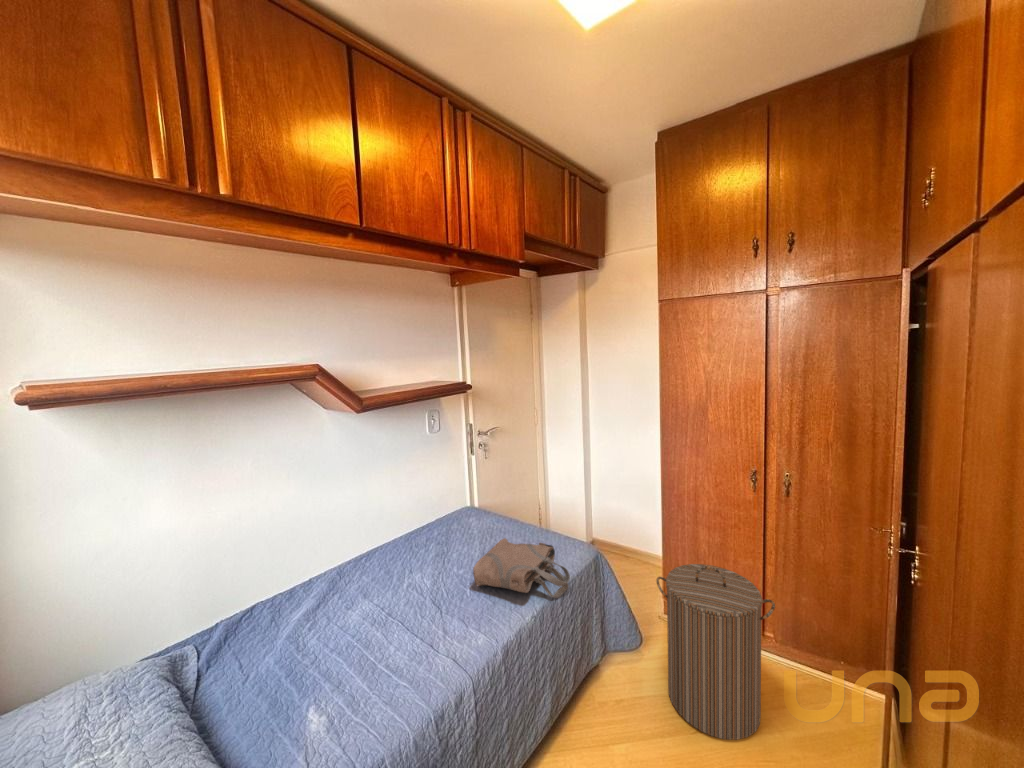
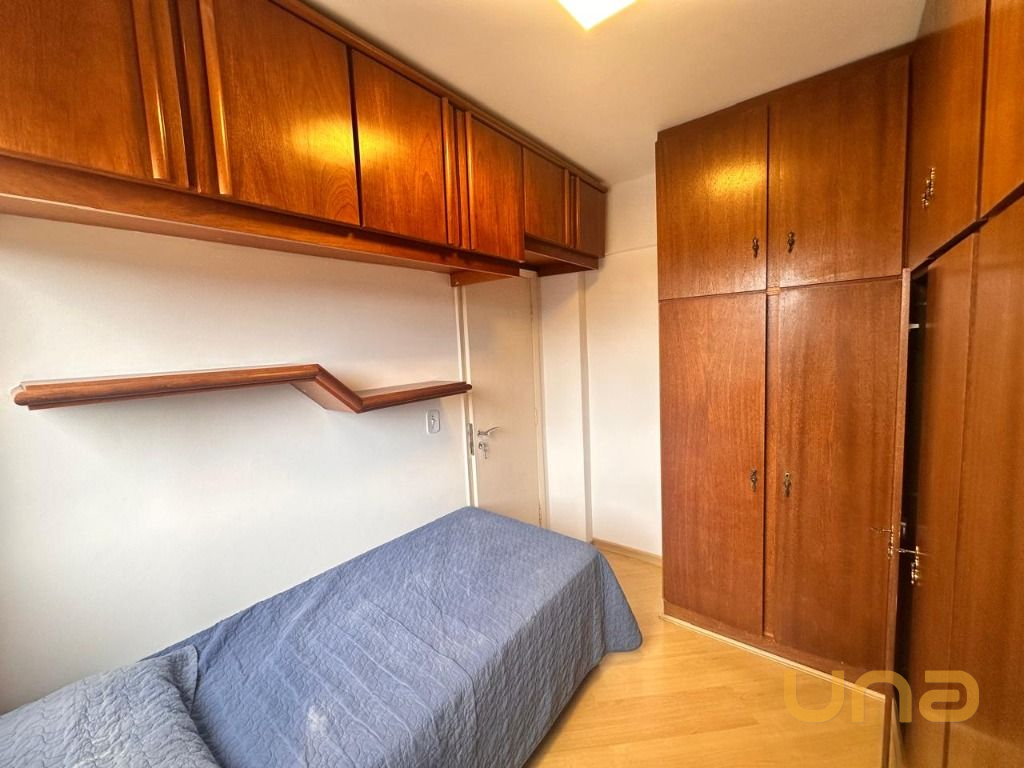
- laundry hamper [655,563,776,741]
- tote bag [472,537,571,599]
